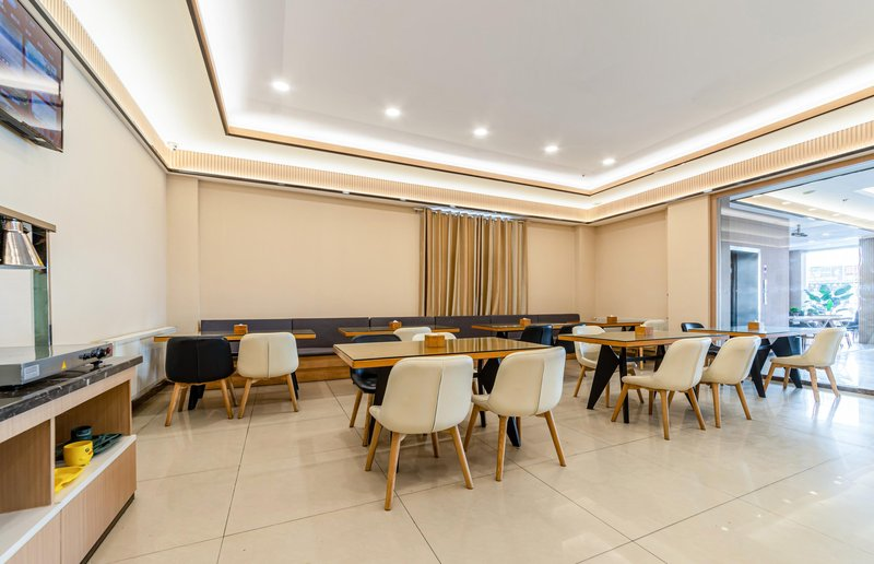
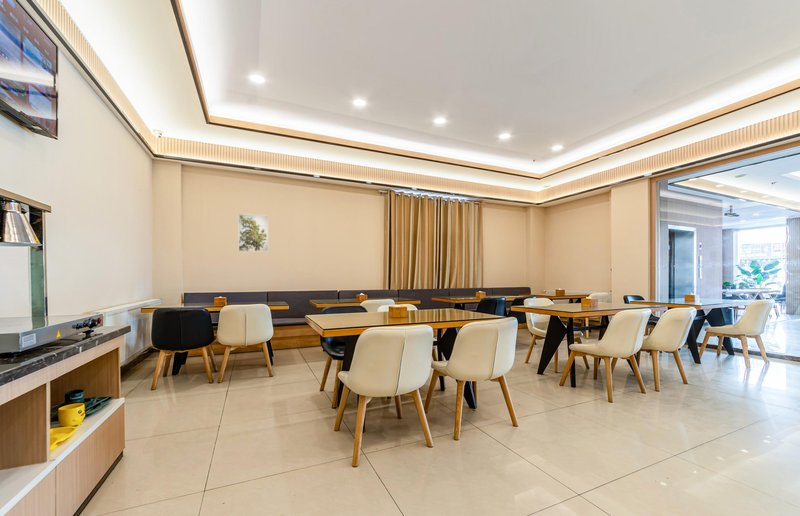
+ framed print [238,213,269,252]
